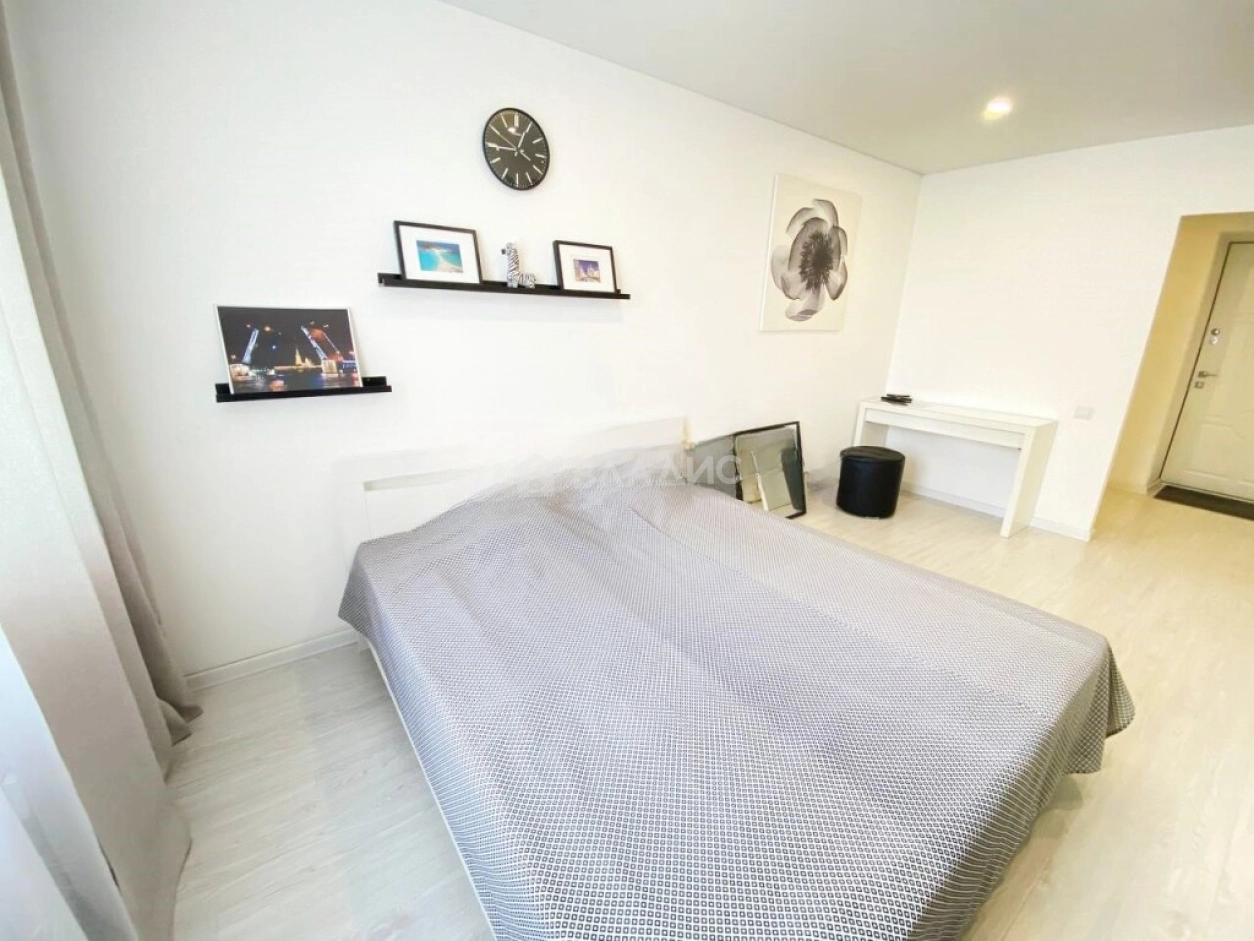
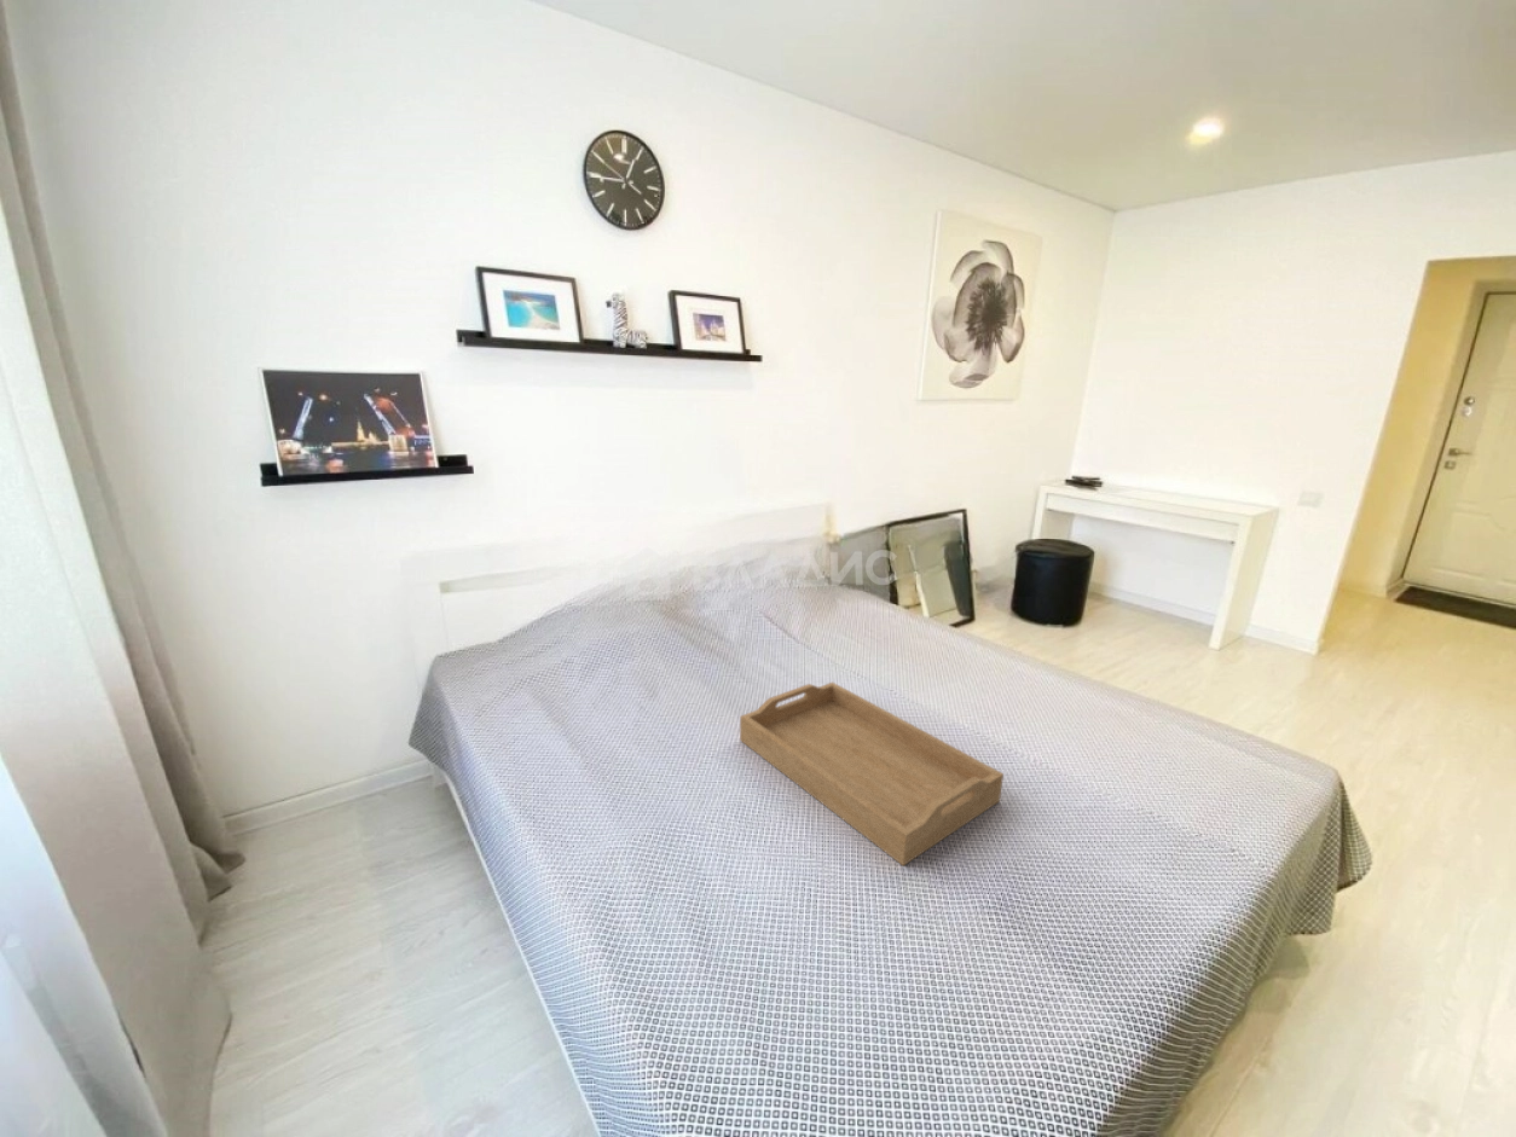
+ serving tray [739,681,1005,866]
